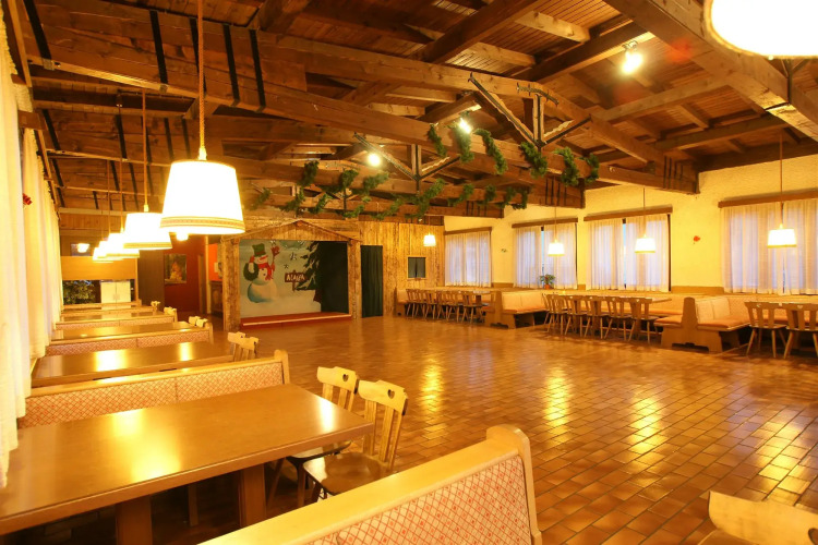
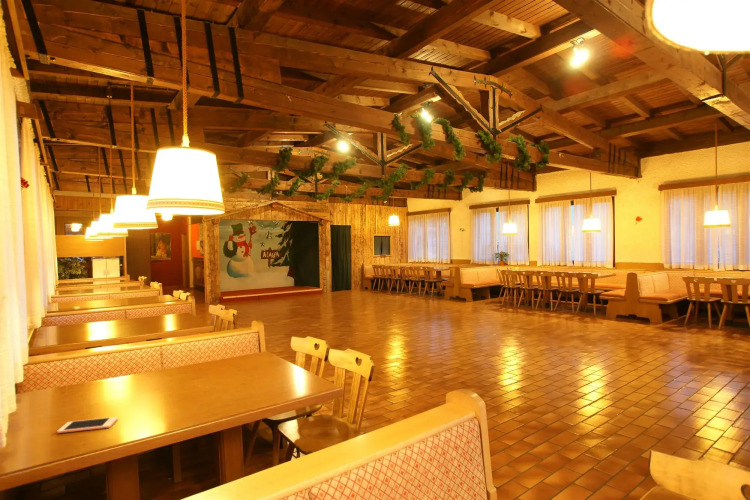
+ cell phone [56,416,119,434]
